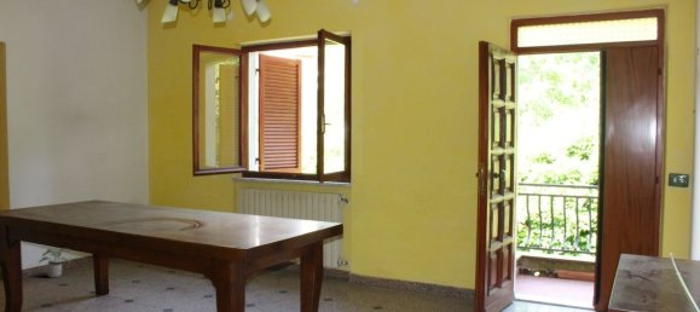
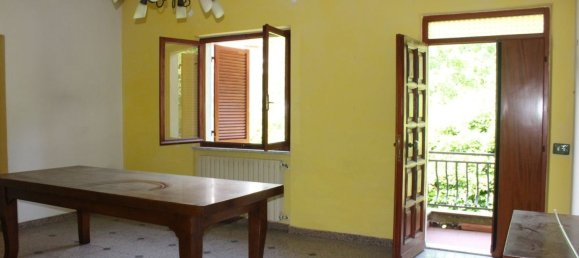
- potted plant [37,248,75,279]
